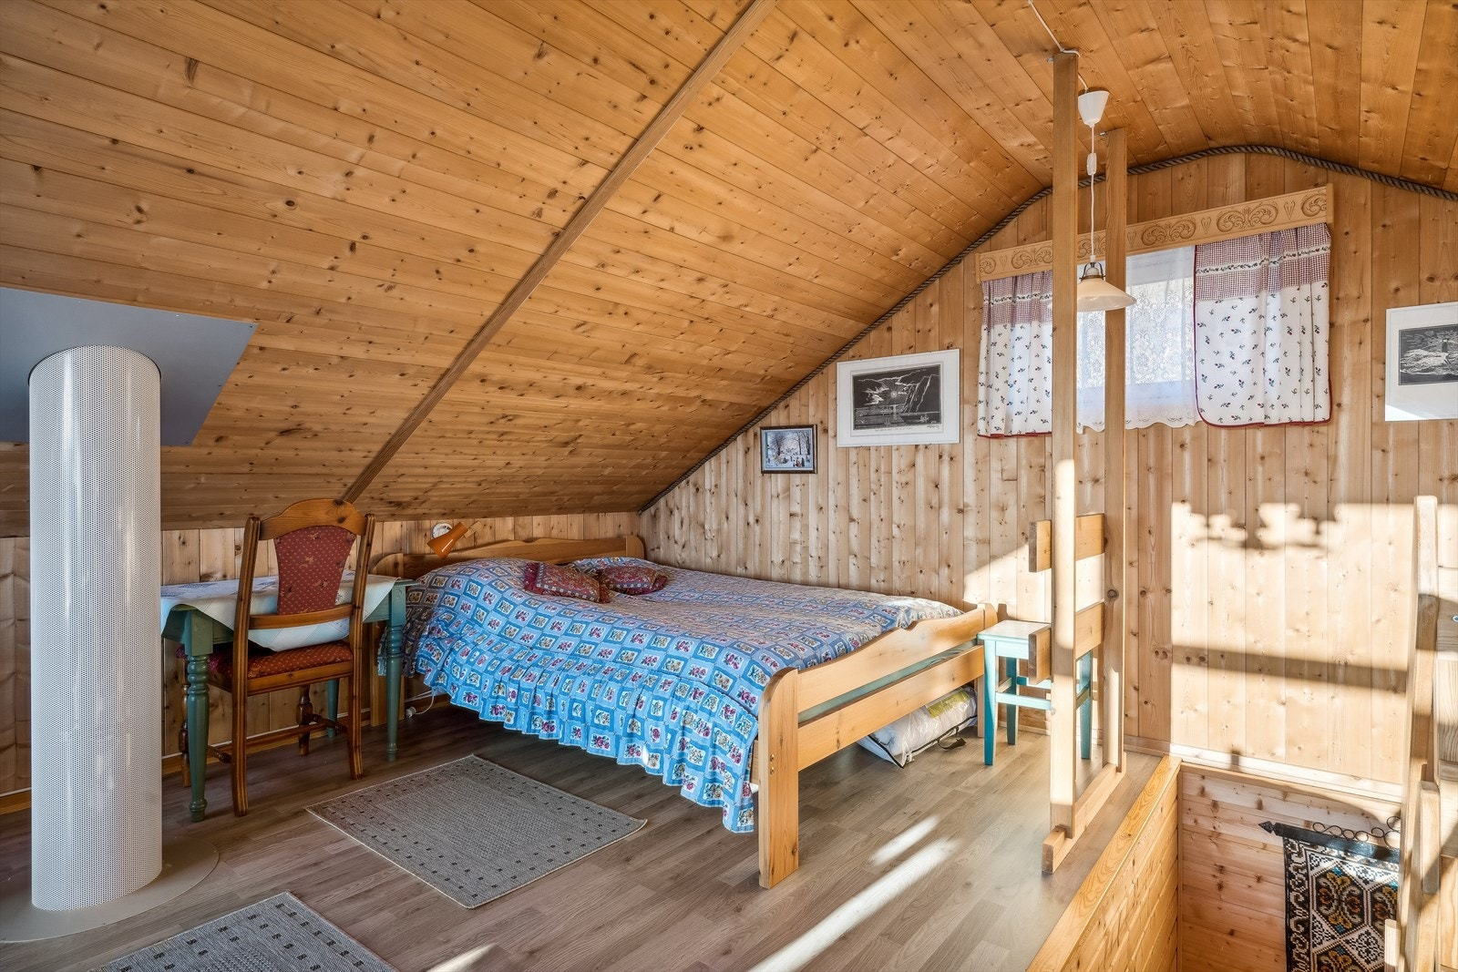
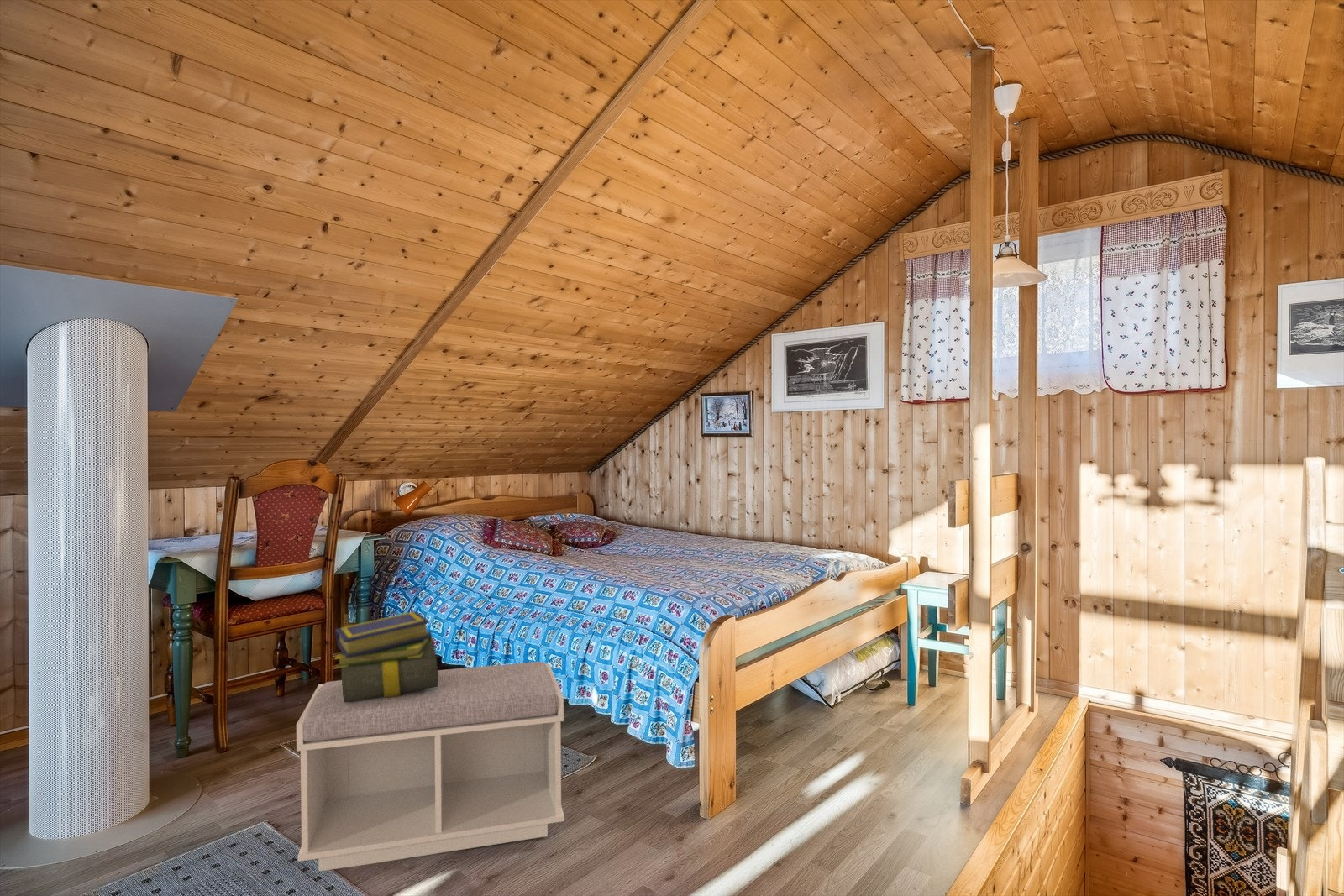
+ bench [296,661,565,872]
+ stack of books [333,610,438,702]
